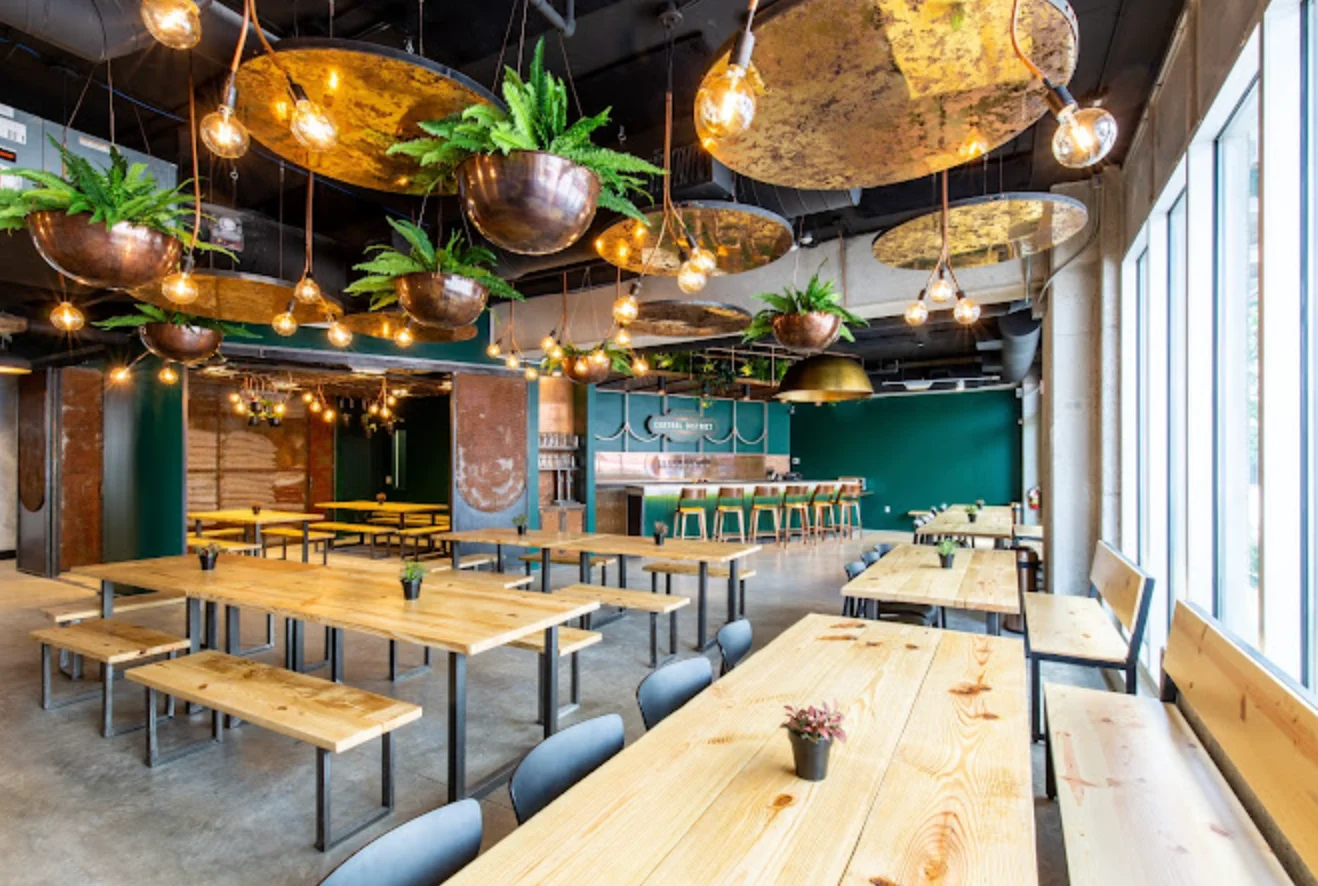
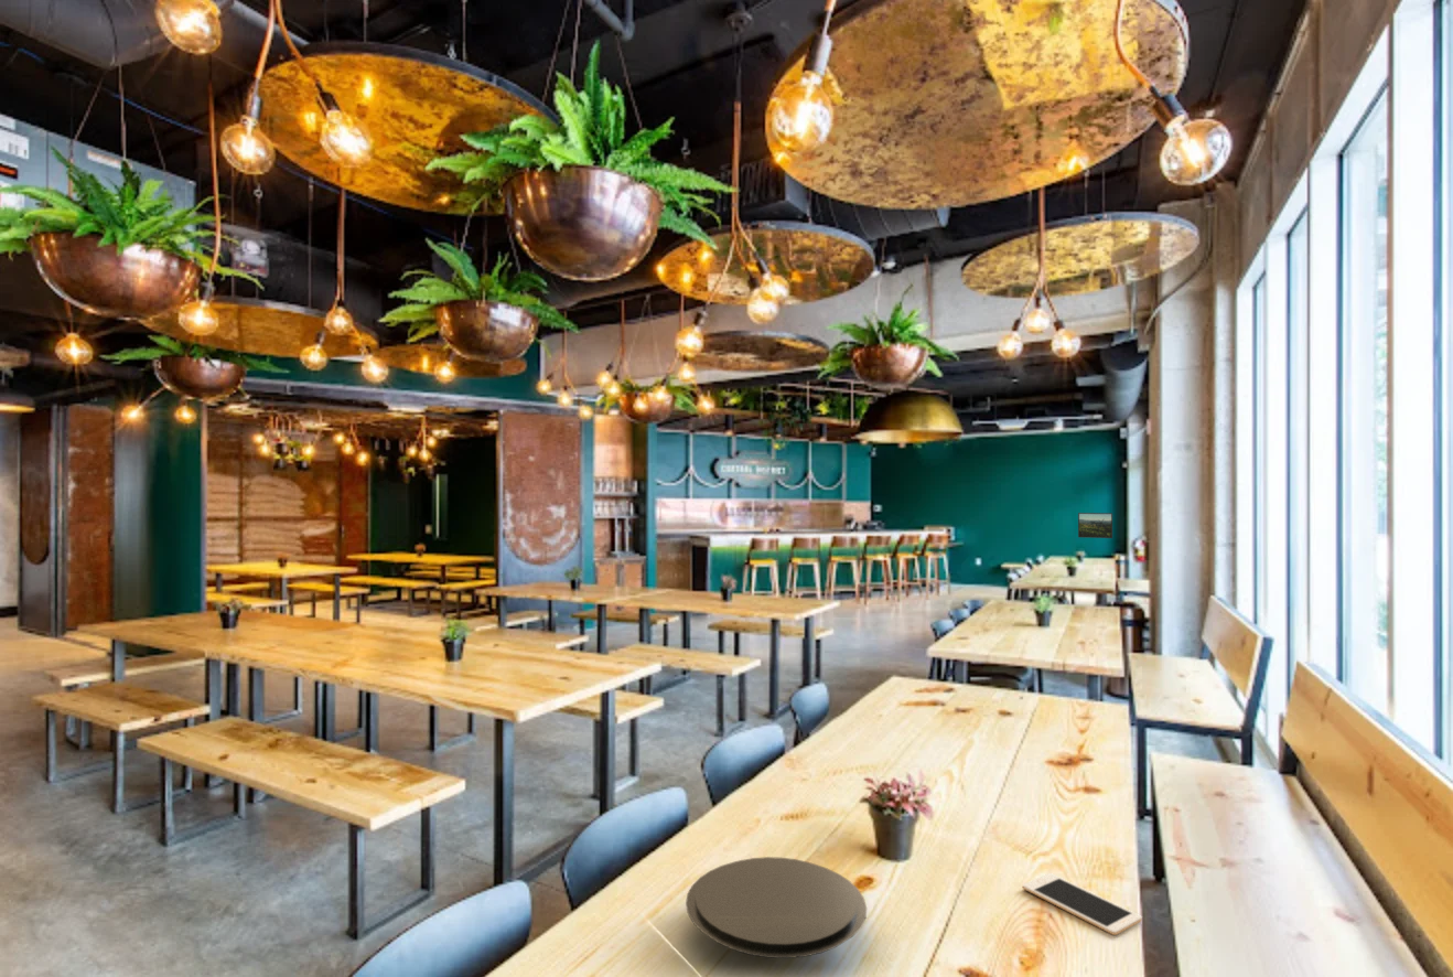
+ cell phone [1021,872,1143,936]
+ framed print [1077,512,1113,539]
+ plate [685,856,868,959]
